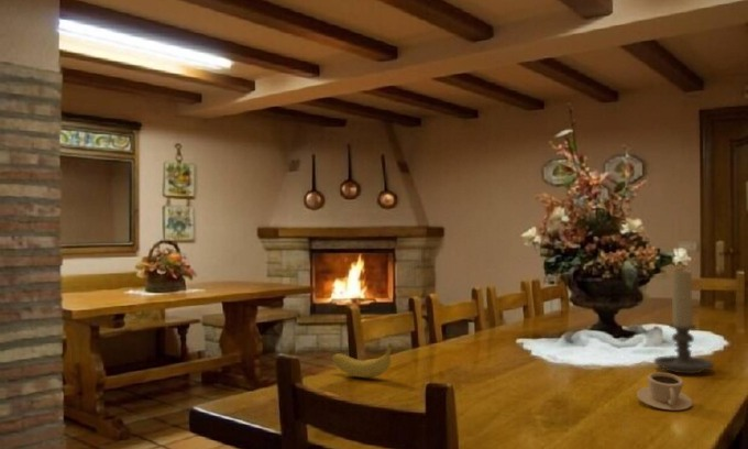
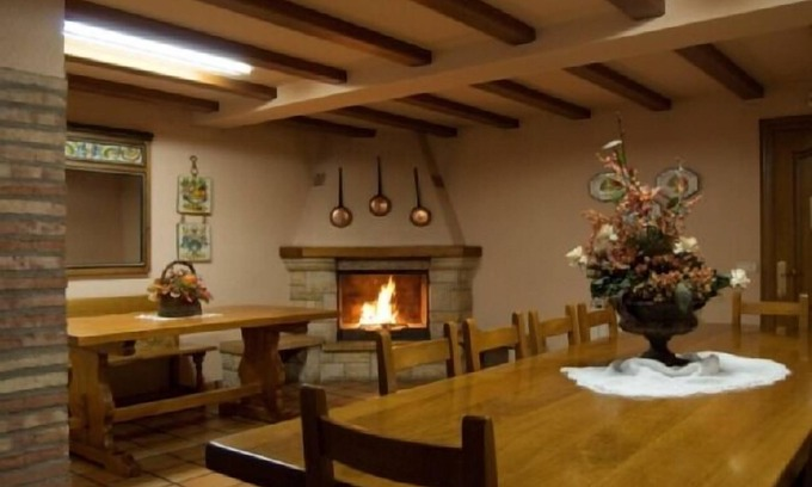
- fruit [331,343,394,379]
- cup [636,371,693,412]
- candle holder [652,269,715,375]
